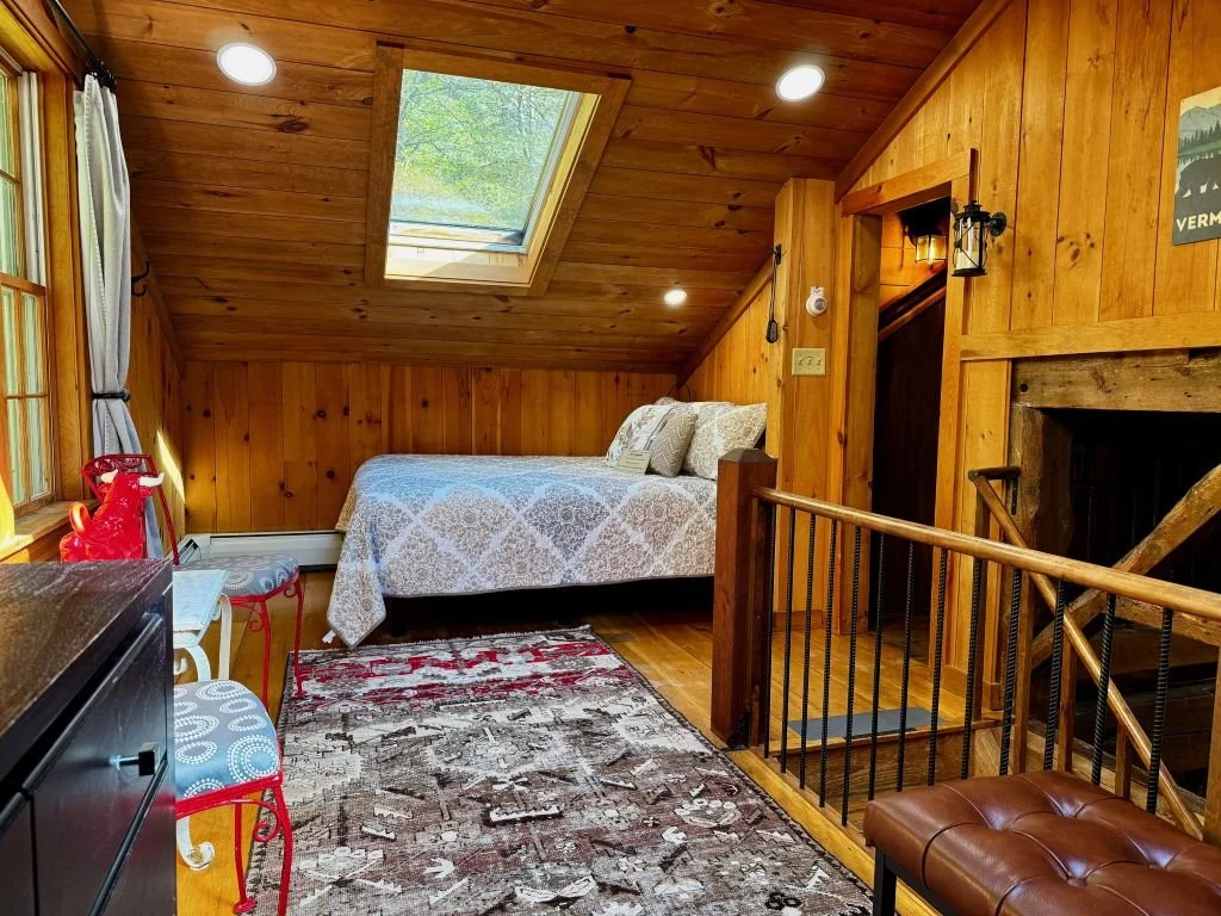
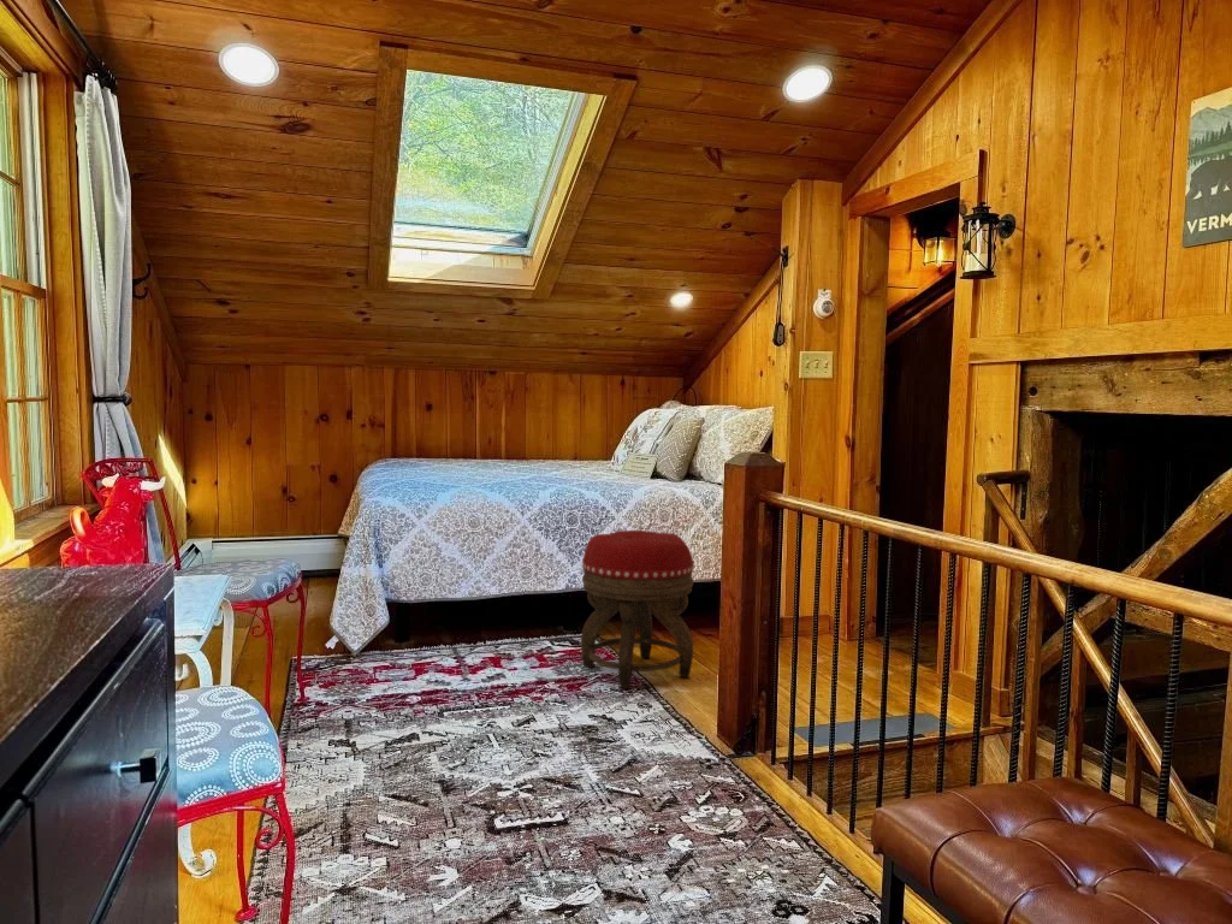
+ footstool [580,529,695,691]
